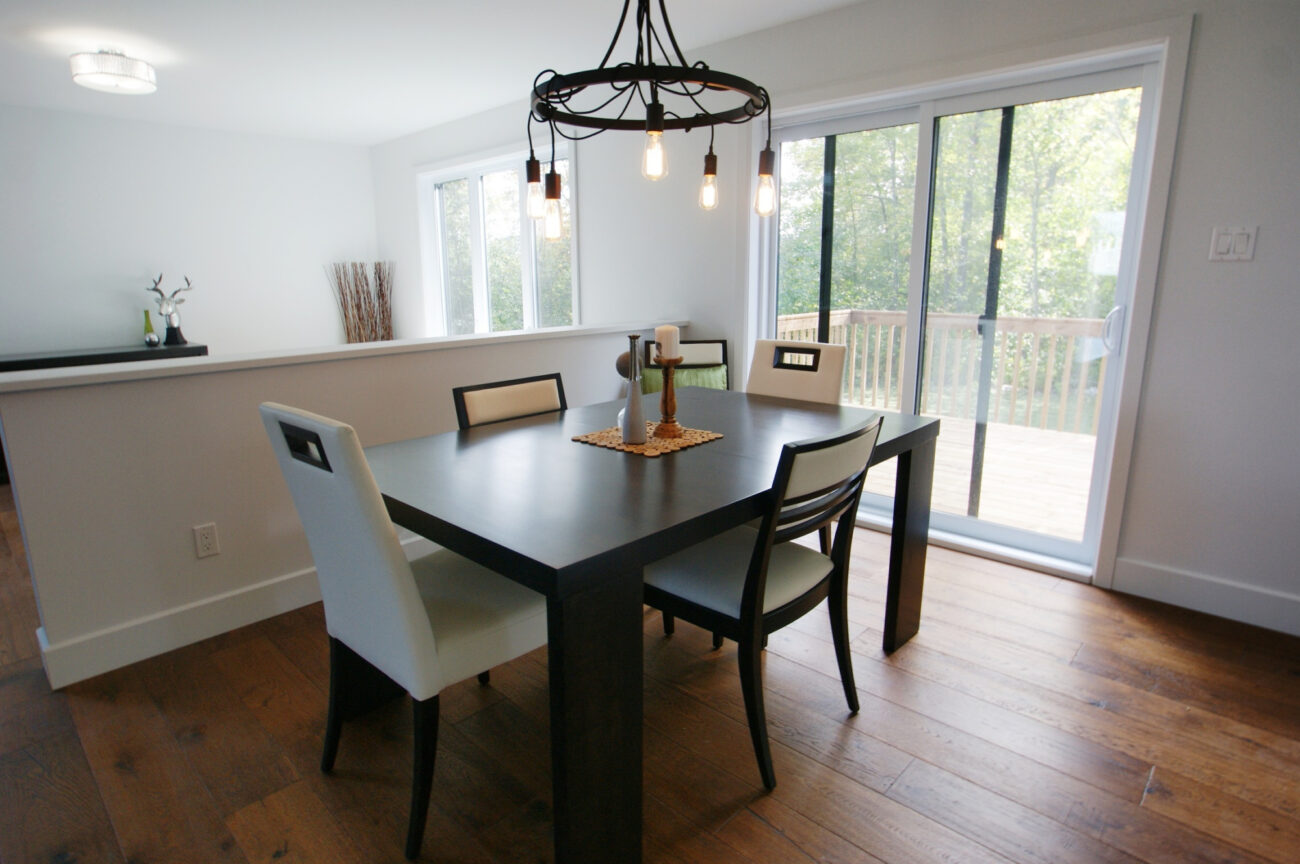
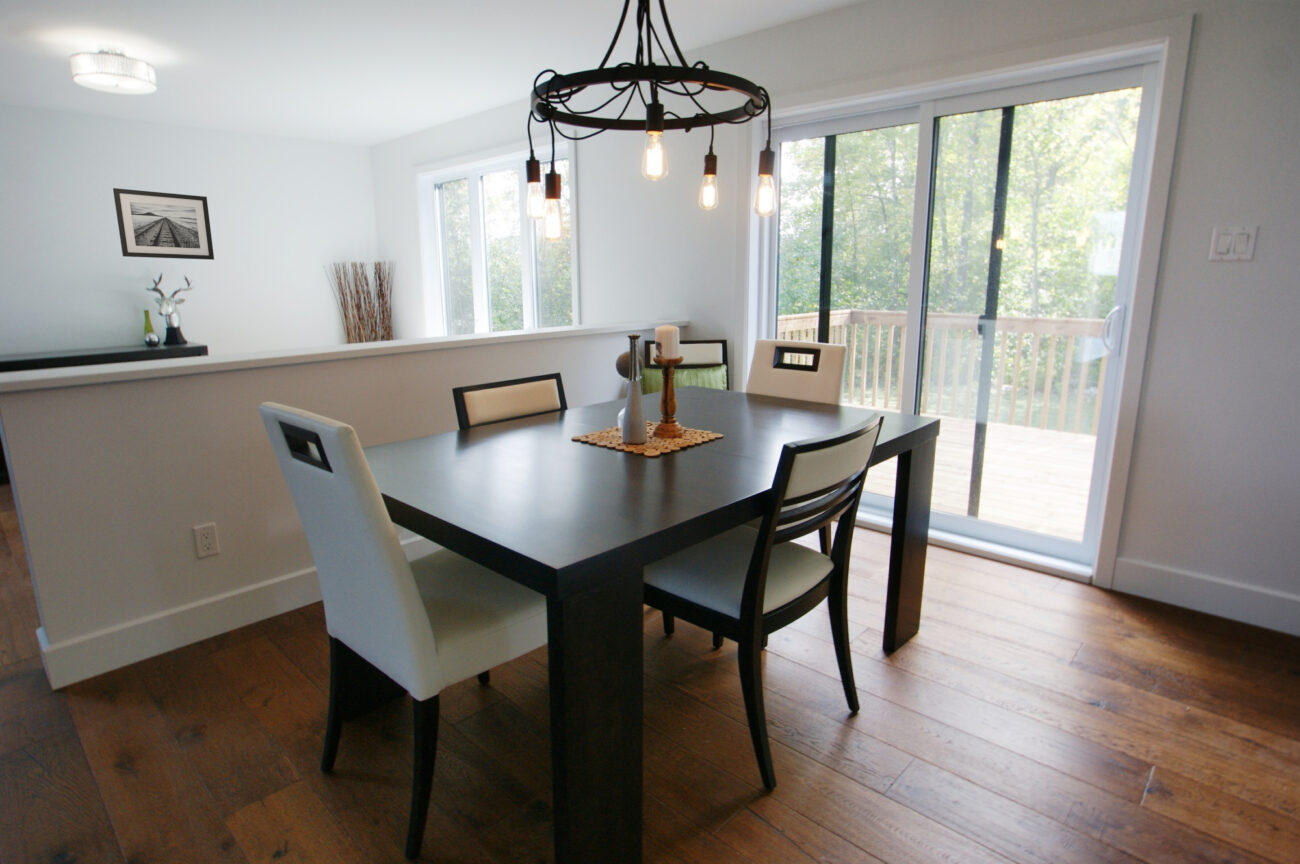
+ wall art [112,187,215,261]
